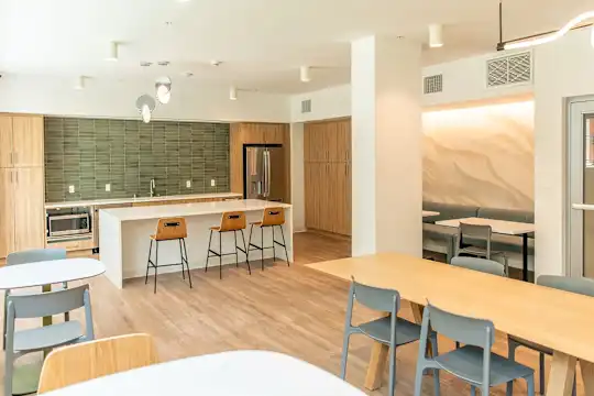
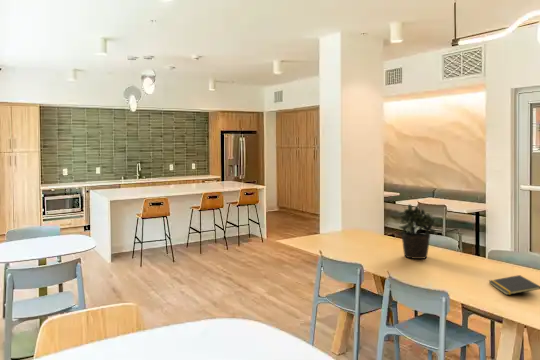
+ notepad [488,274,540,296]
+ potted plant [397,203,443,260]
